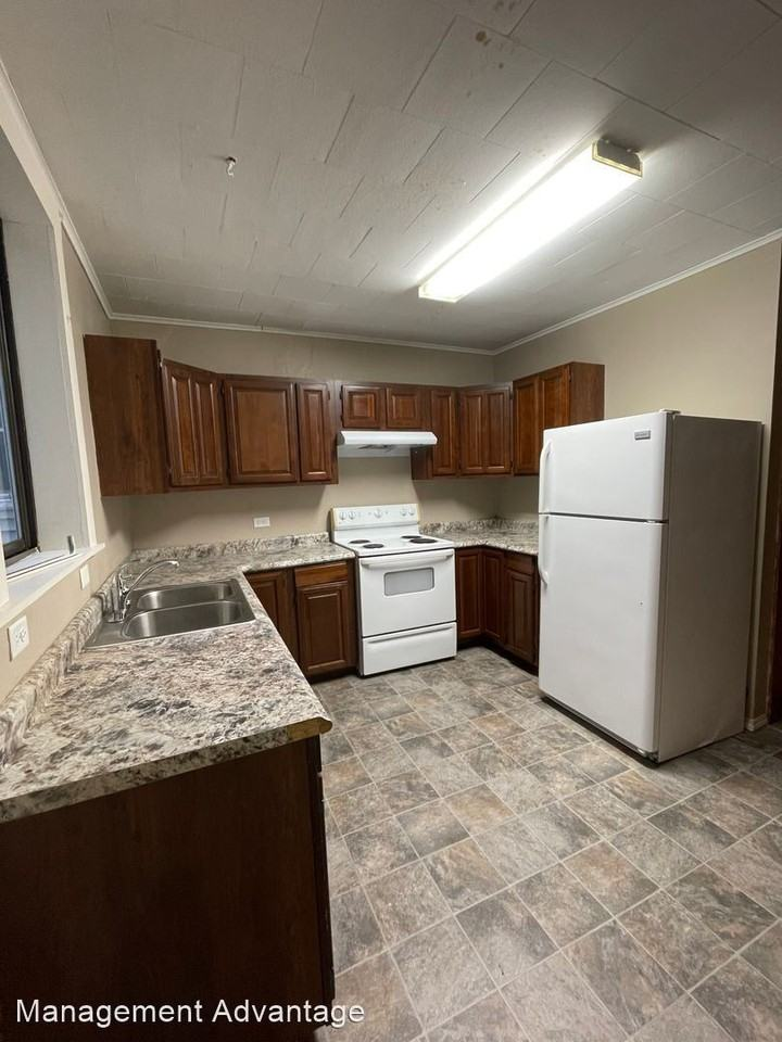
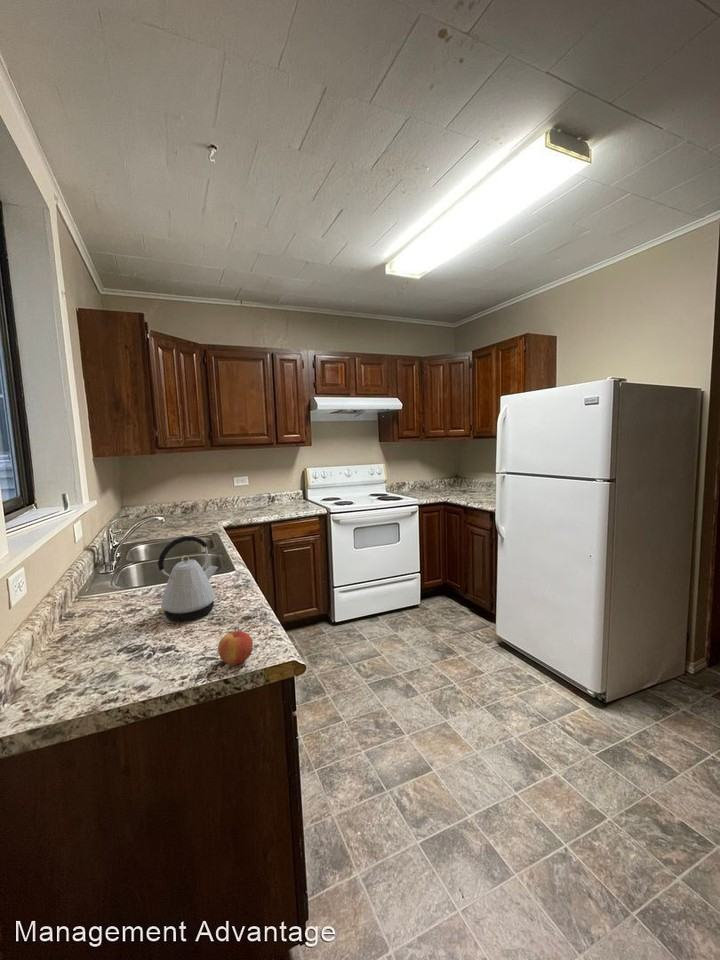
+ kettle [156,535,219,622]
+ apple [217,628,254,666]
